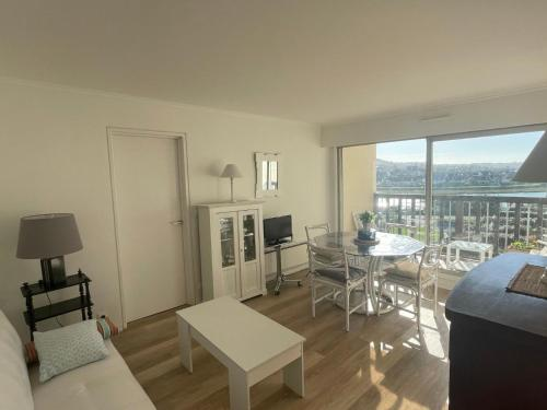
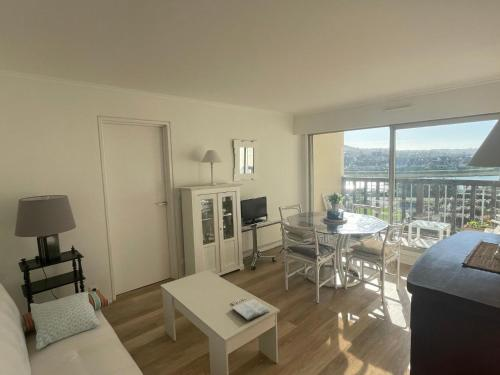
+ magazine [230,297,271,321]
